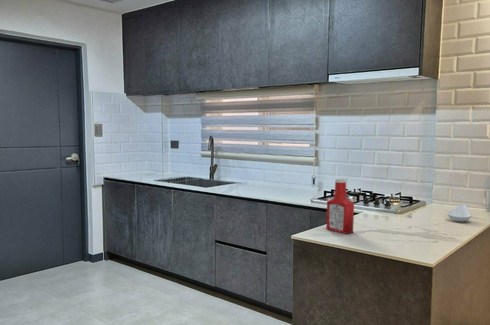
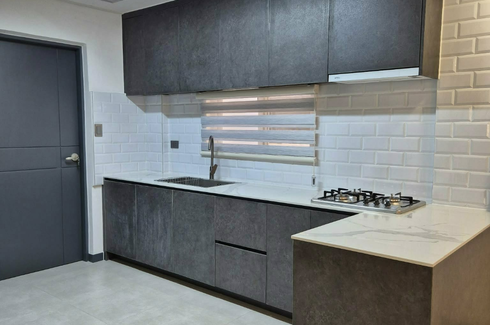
- soap bottle [325,177,355,235]
- spoon rest [446,203,473,223]
